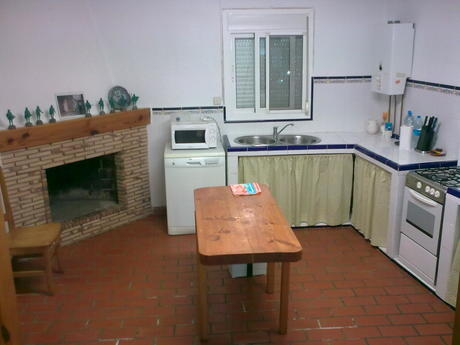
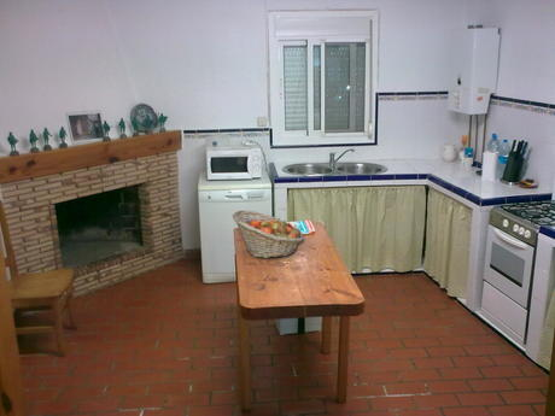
+ fruit basket [232,210,305,259]
